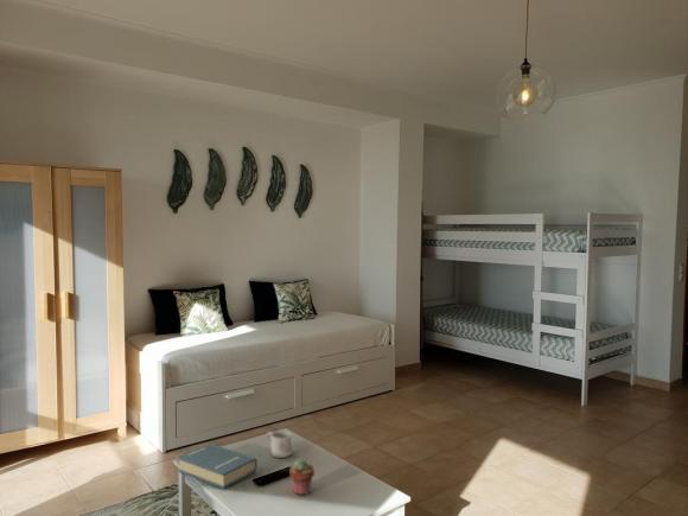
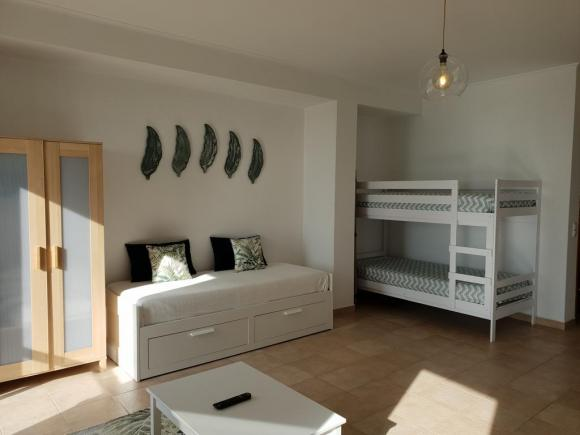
- mug [265,429,293,459]
- hardback book [177,442,259,490]
- potted succulent [288,458,316,496]
